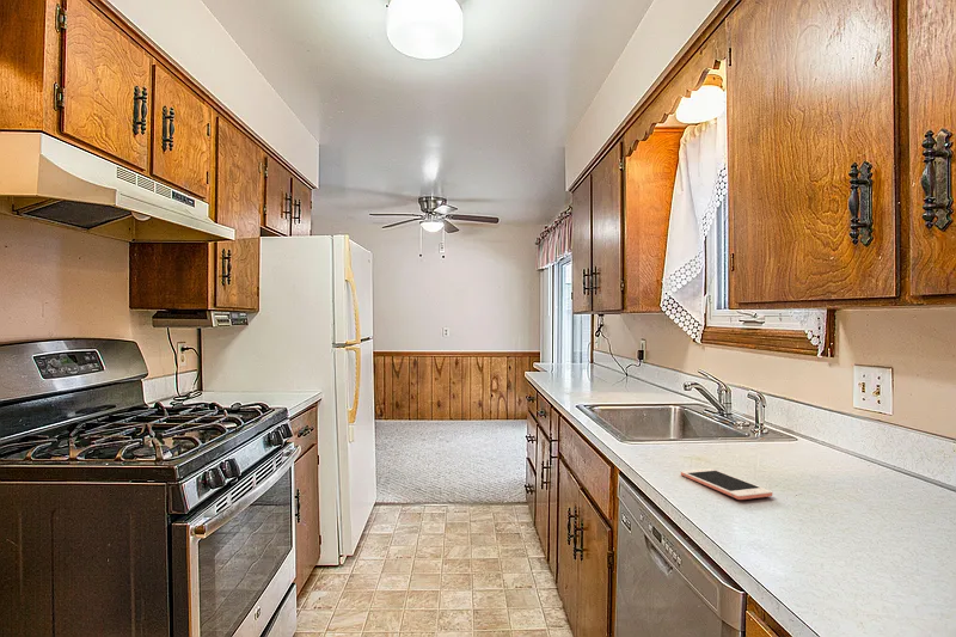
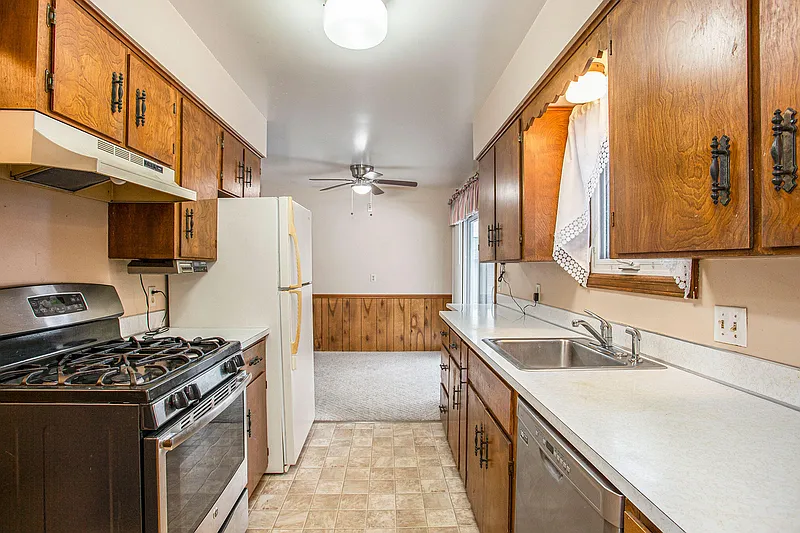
- cell phone [680,467,773,501]
